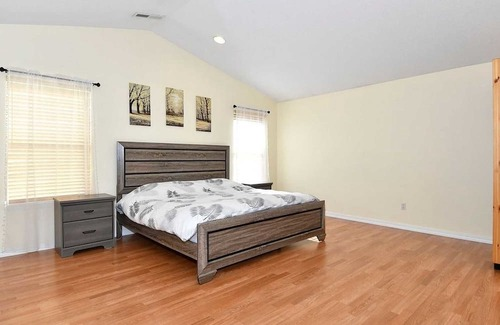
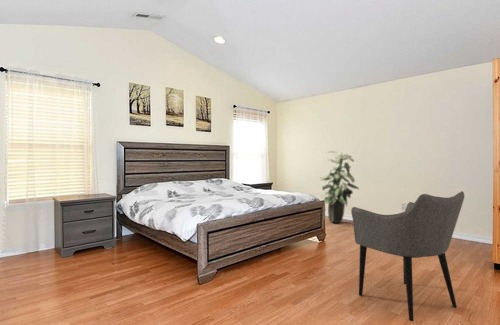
+ armchair [350,190,465,322]
+ indoor plant [319,150,360,224]
